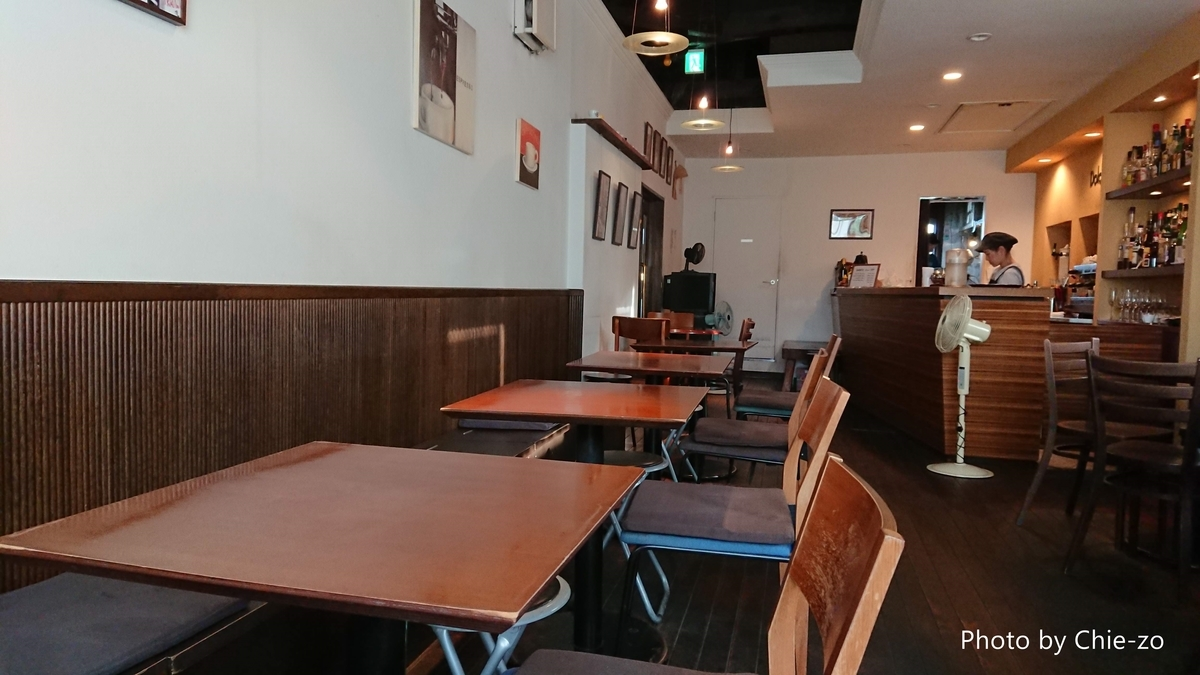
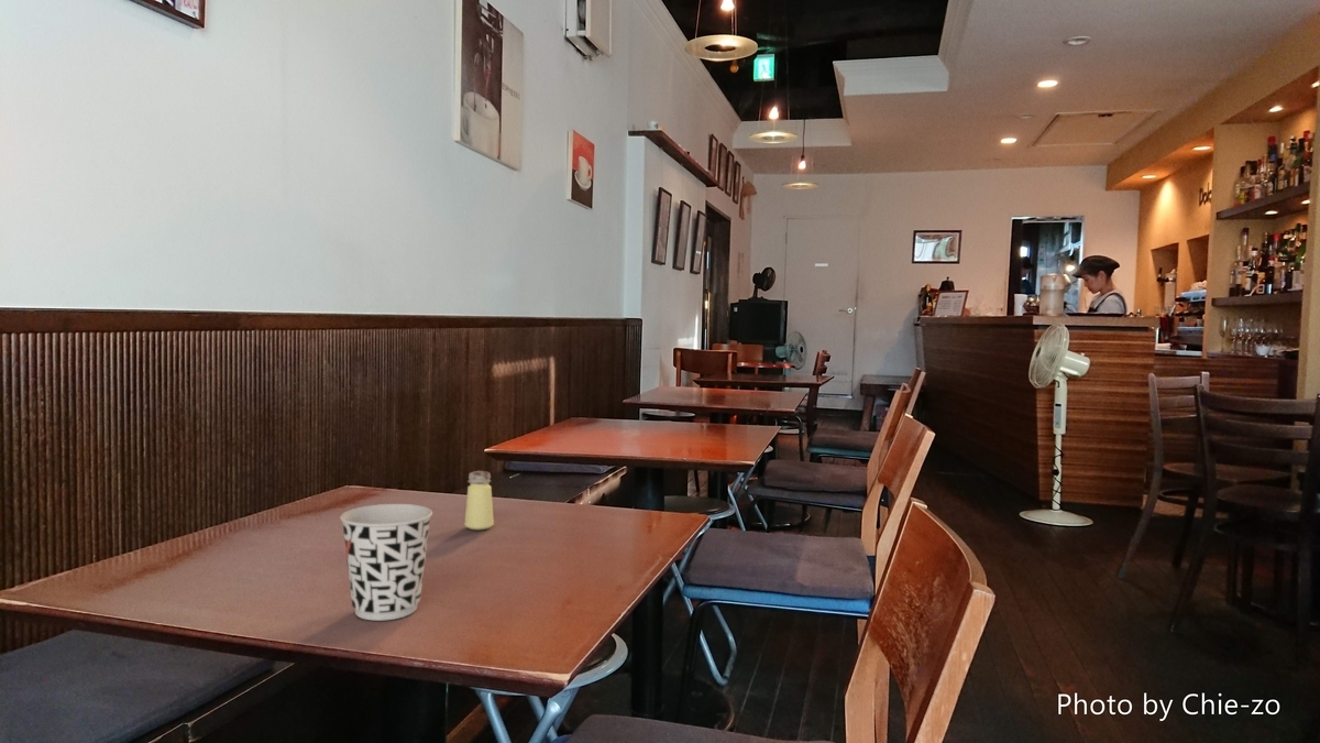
+ cup [339,503,433,622]
+ saltshaker [463,470,495,531]
